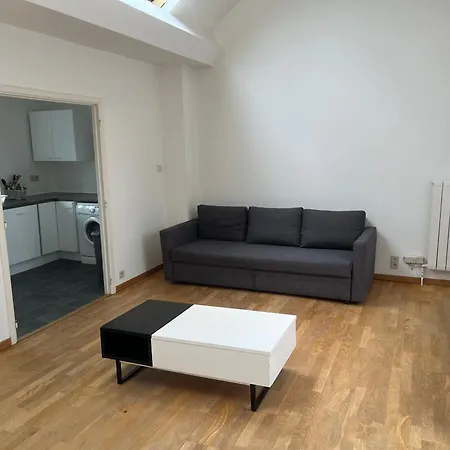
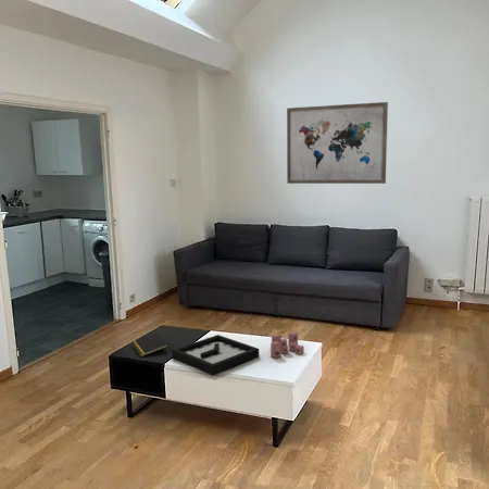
+ decorative tray [171,334,260,376]
+ candle [269,331,305,359]
+ wall art [286,101,389,185]
+ notepad [130,333,170,358]
